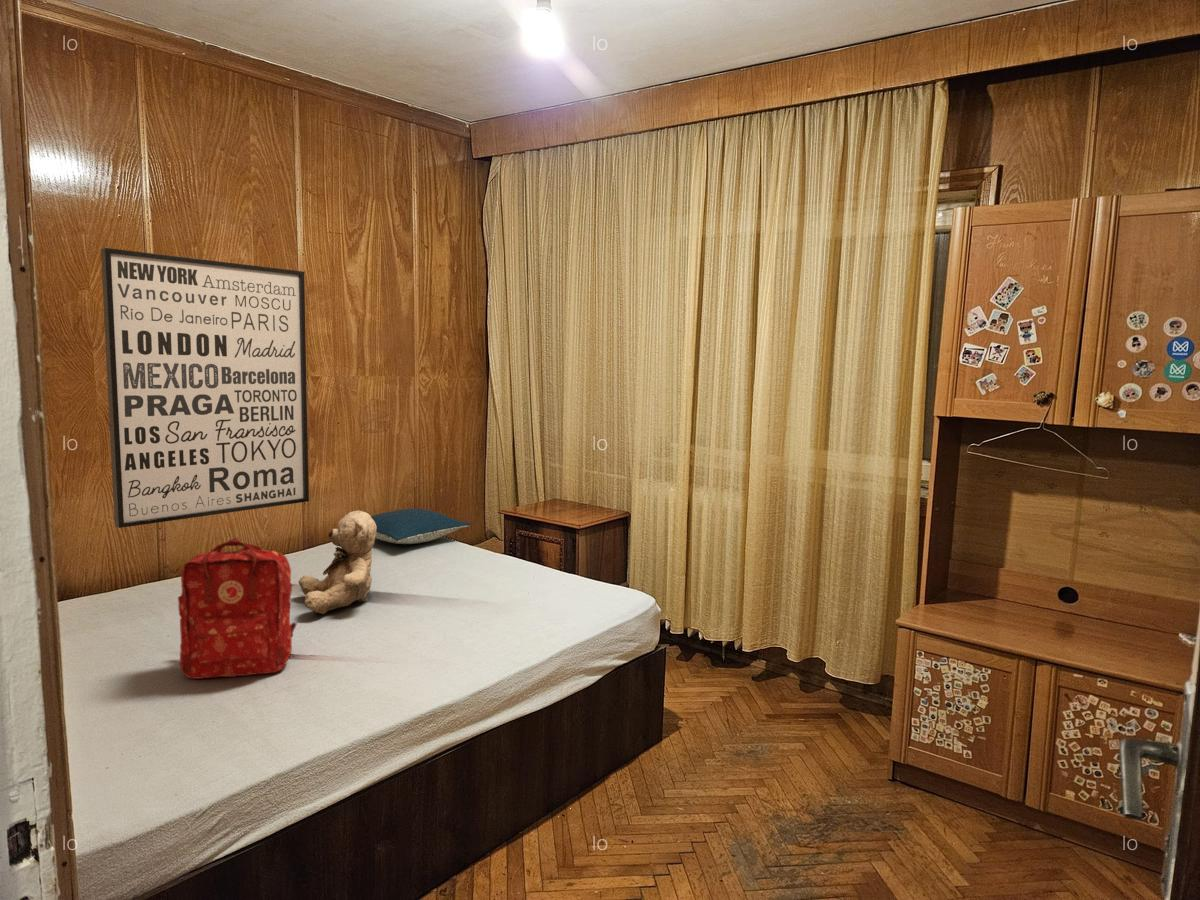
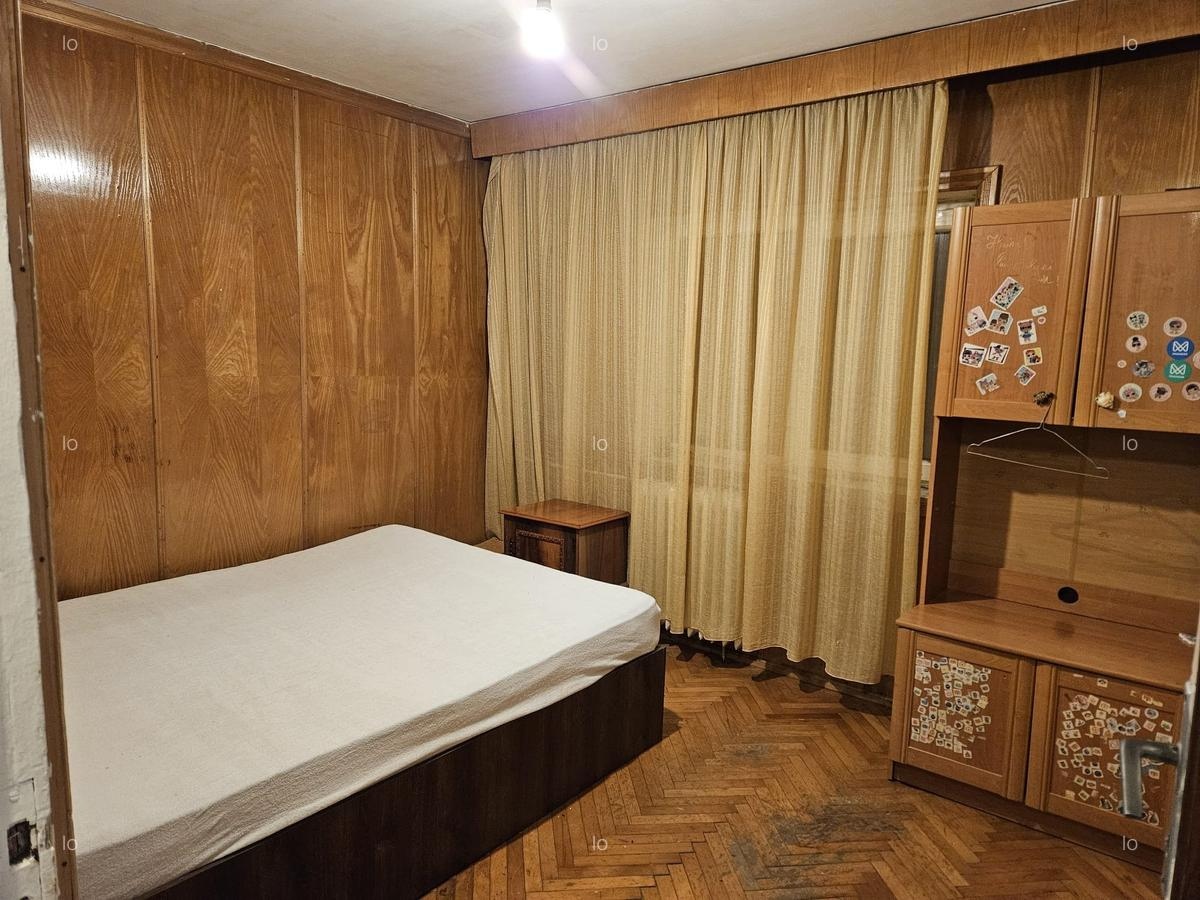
- teddy bear [297,509,377,615]
- wall art [100,247,310,529]
- pillow [370,508,473,545]
- backpack [177,537,298,680]
